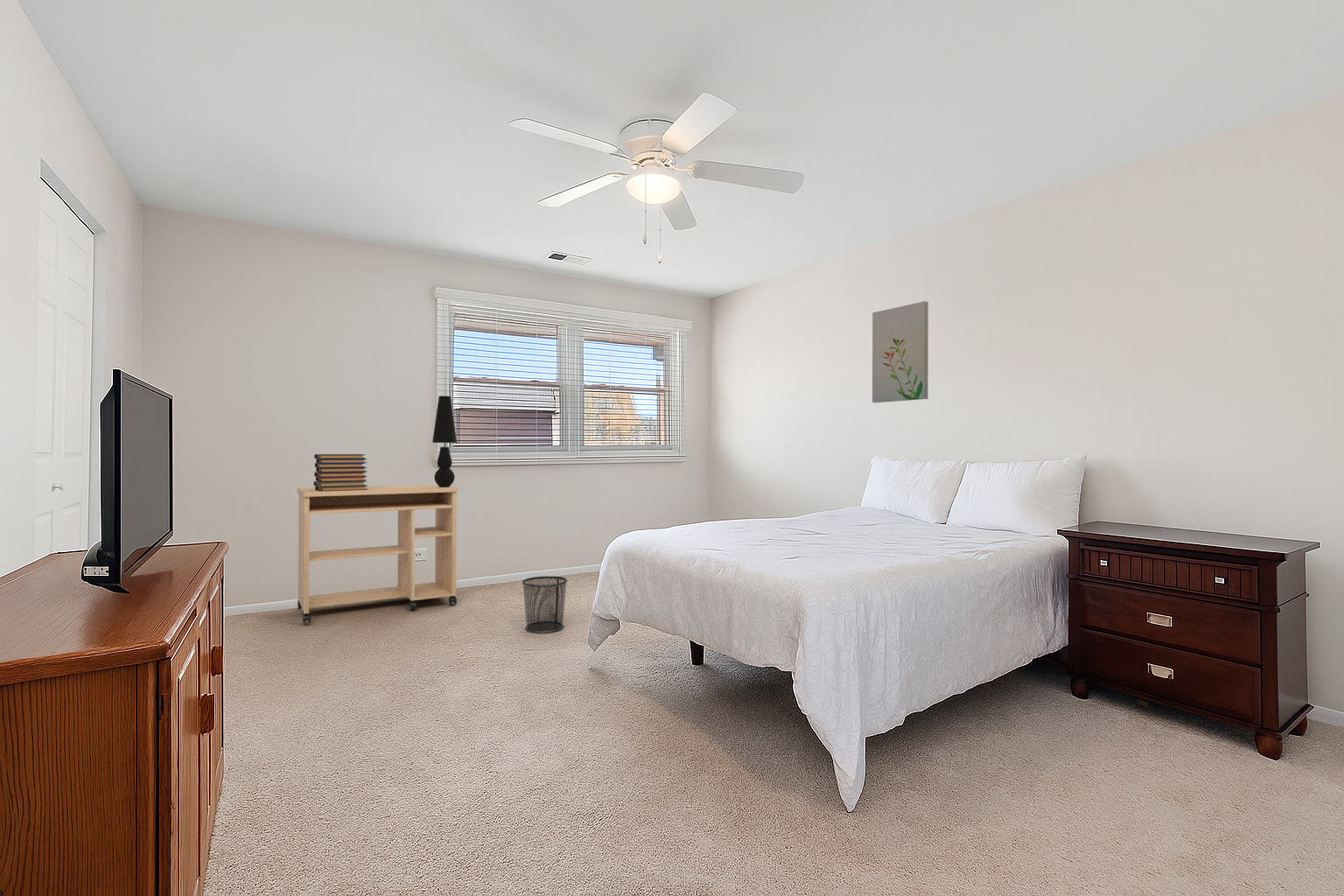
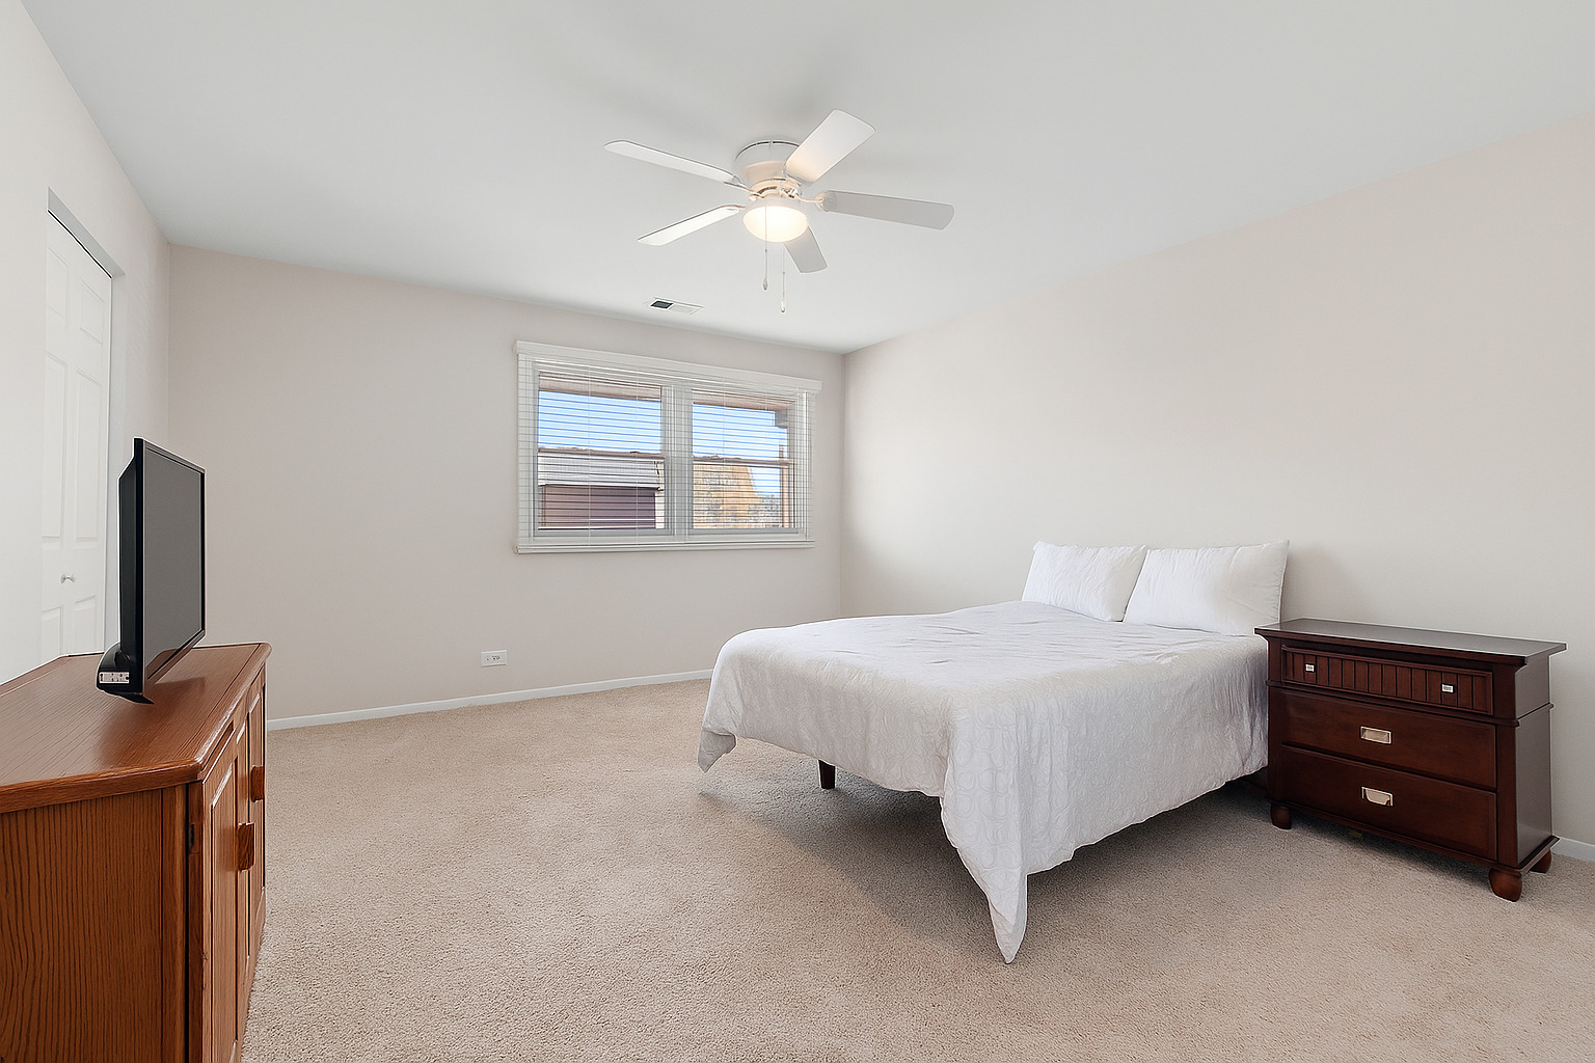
- desk [297,484,458,624]
- book stack [312,453,368,492]
- table lamp [431,395,458,487]
- wall art [872,300,929,403]
- waste bin [521,575,569,634]
